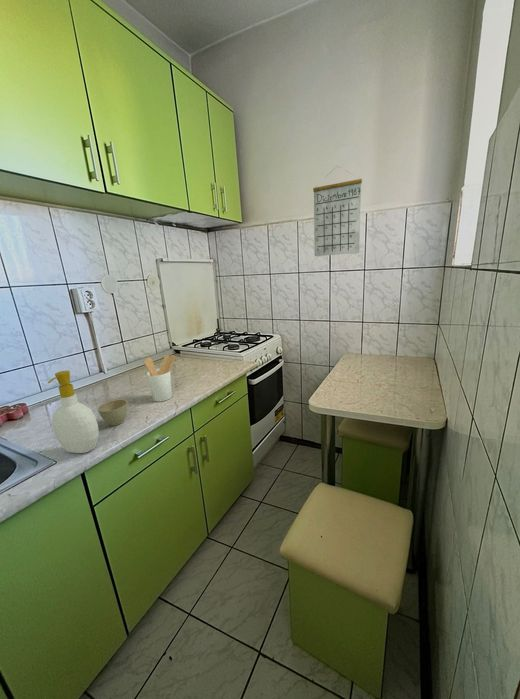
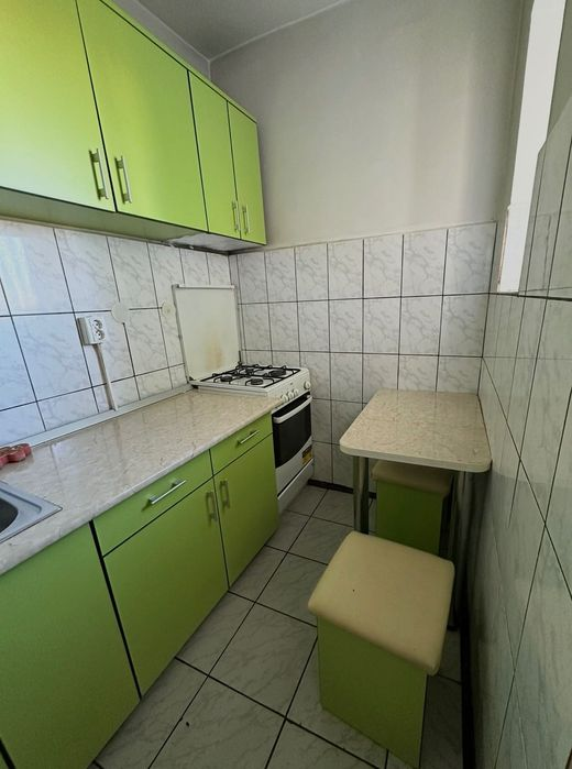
- utensil holder [143,354,176,403]
- calendar [312,165,363,257]
- flower pot [97,398,129,427]
- soap bottle [47,370,100,454]
